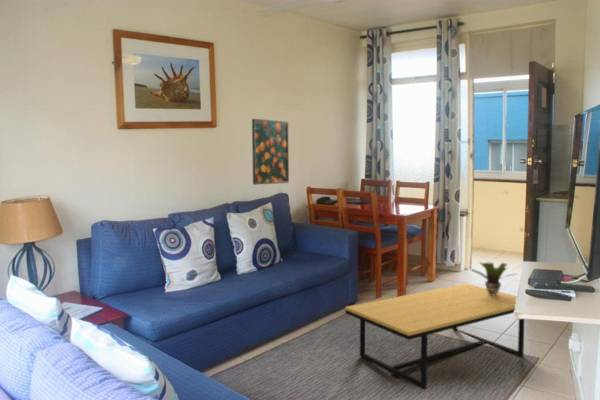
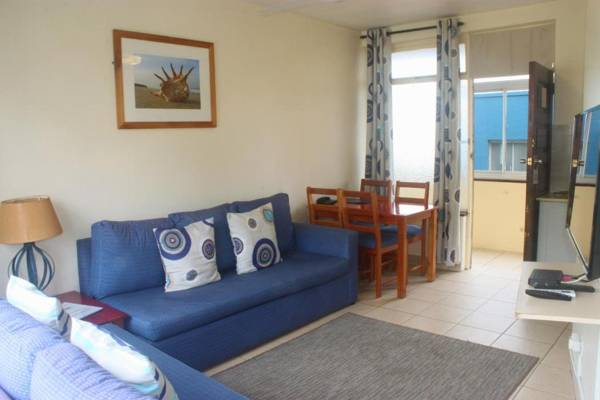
- potted plant [469,261,518,296]
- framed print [251,118,290,186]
- coffee table [344,283,525,391]
